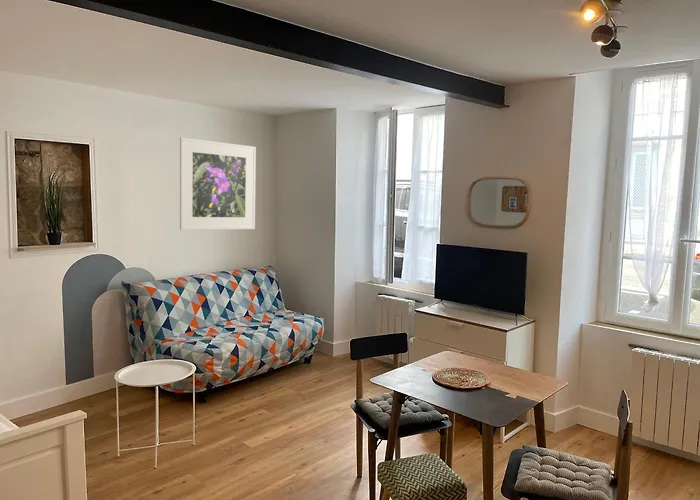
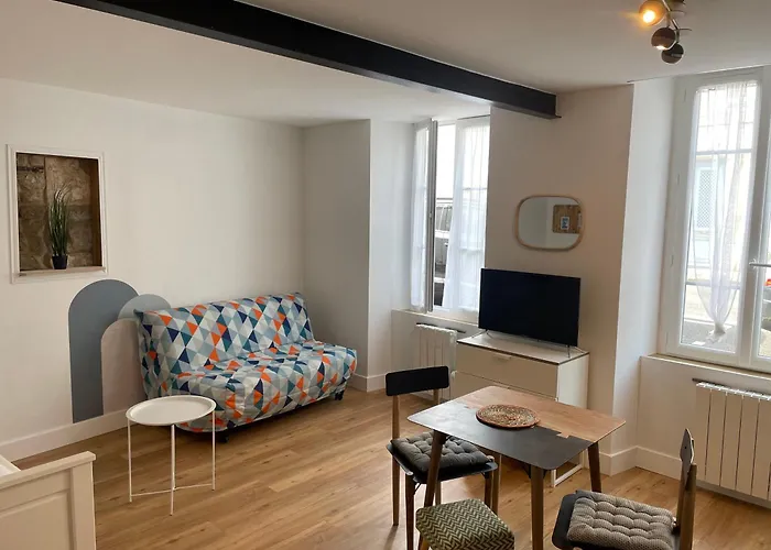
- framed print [179,136,257,231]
